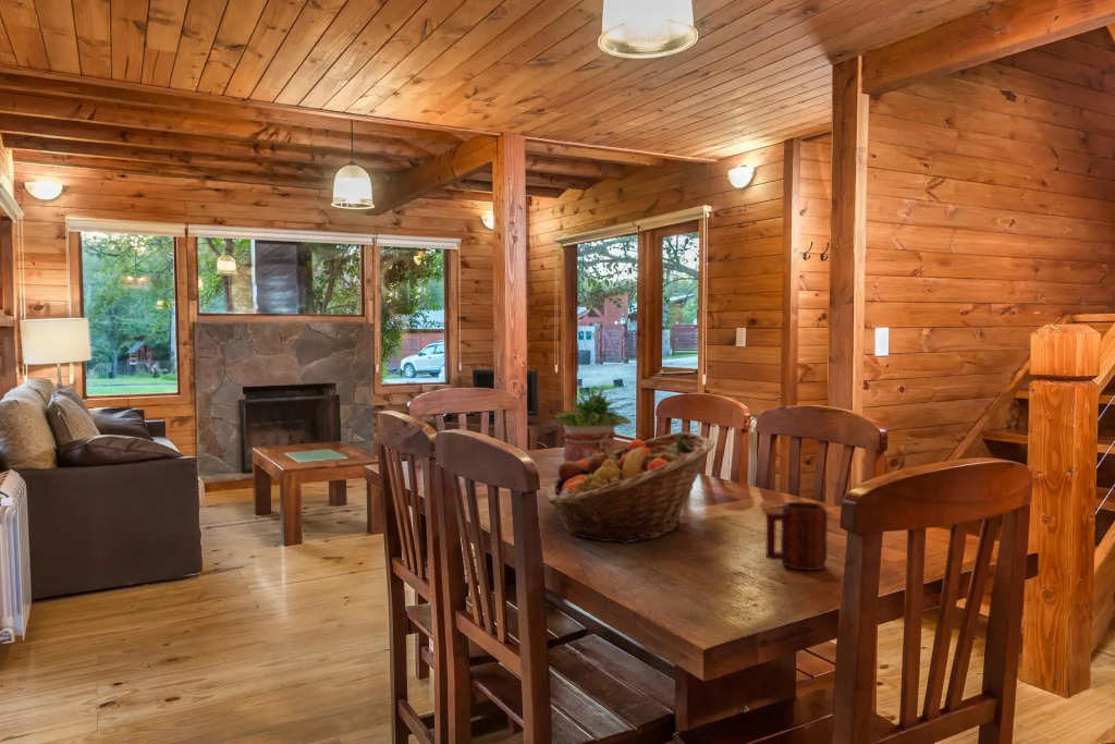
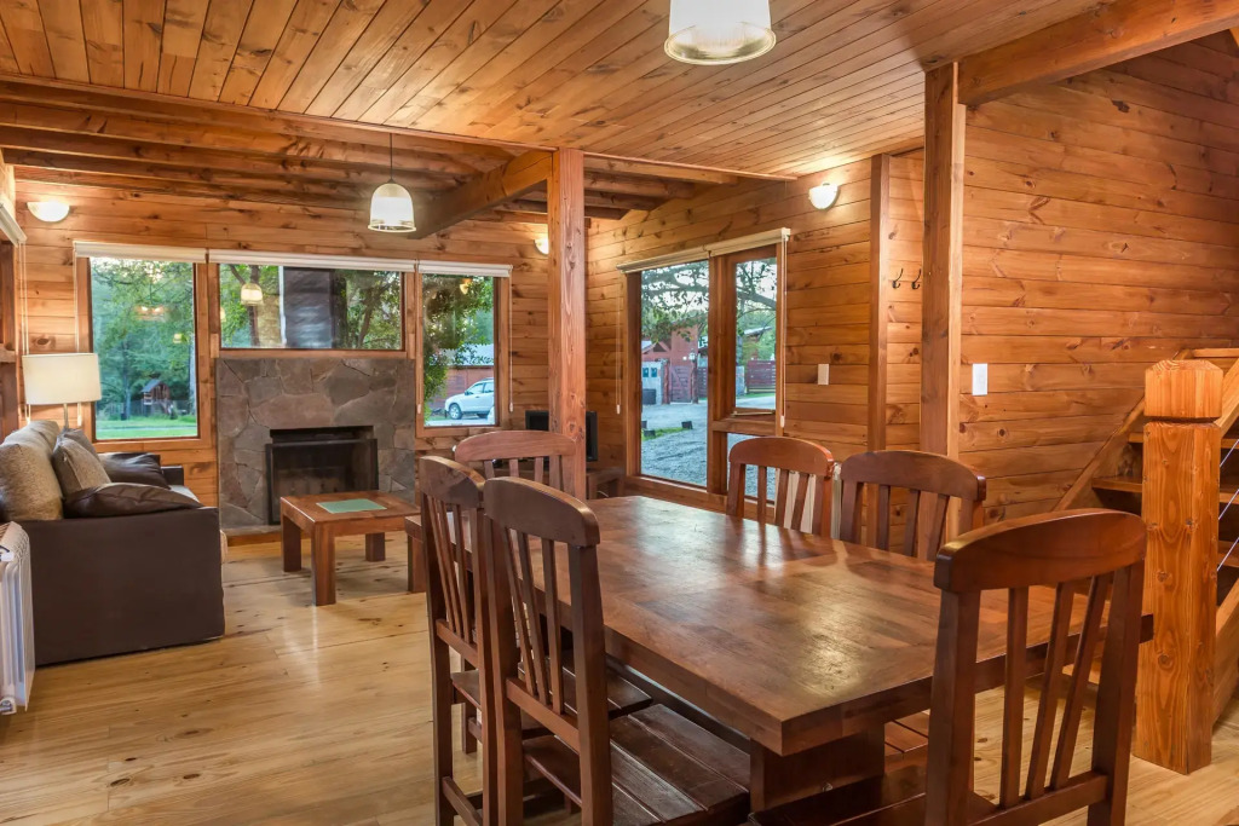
- mug [764,501,829,572]
- potted plant [552,385,633,463]
- fruit basket [547,430,716,545]
